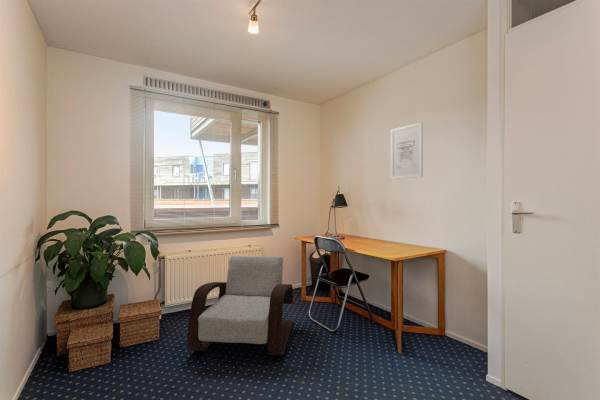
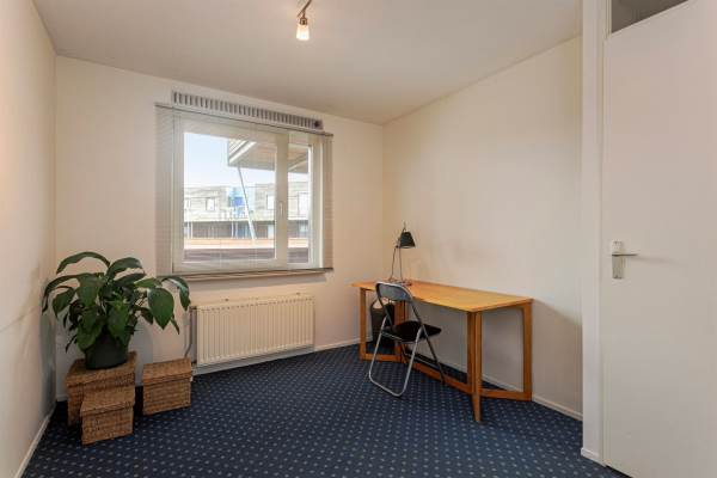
- armchair [186,255,294,356]
- wall art [390,121,424,180]
